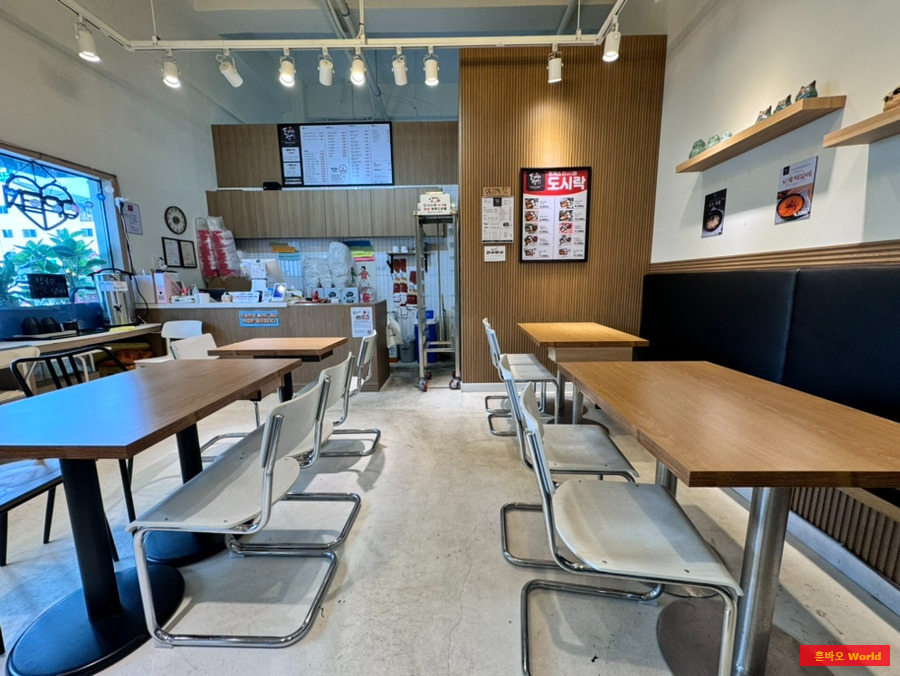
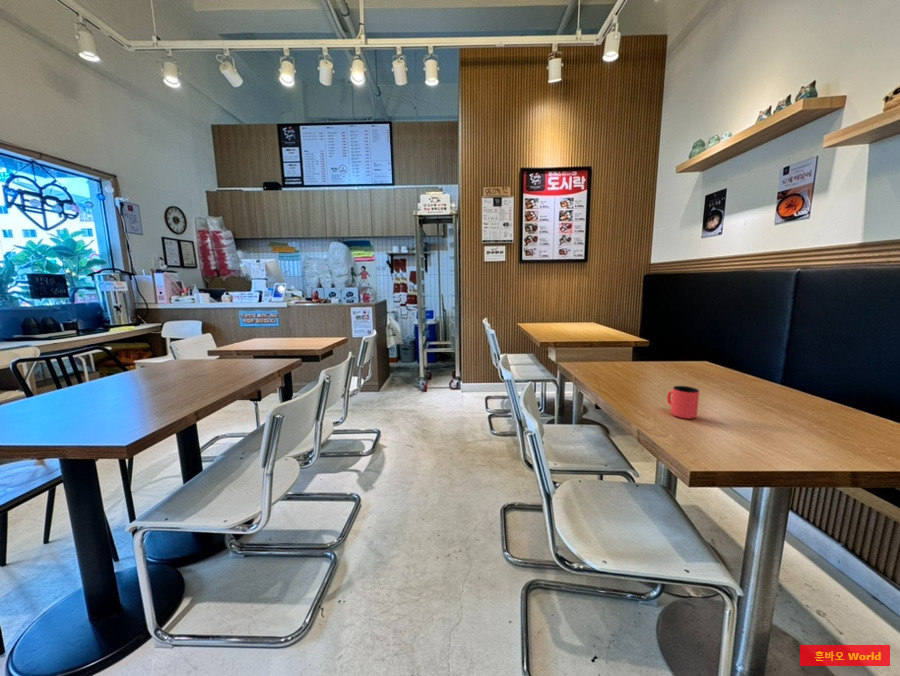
+ cup [666,385,700,420]
